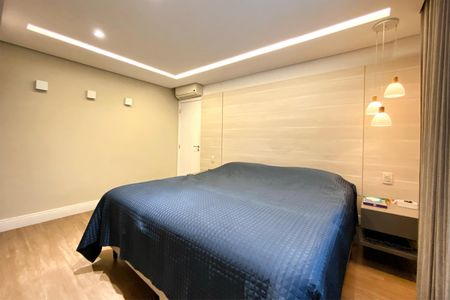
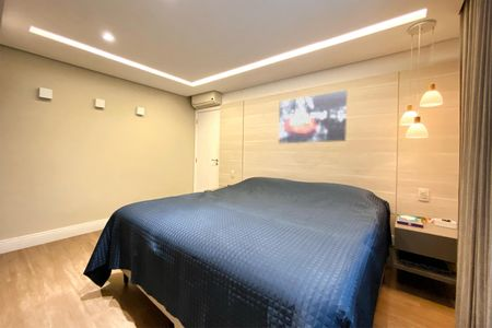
+ wall art [278,89,348,144]
